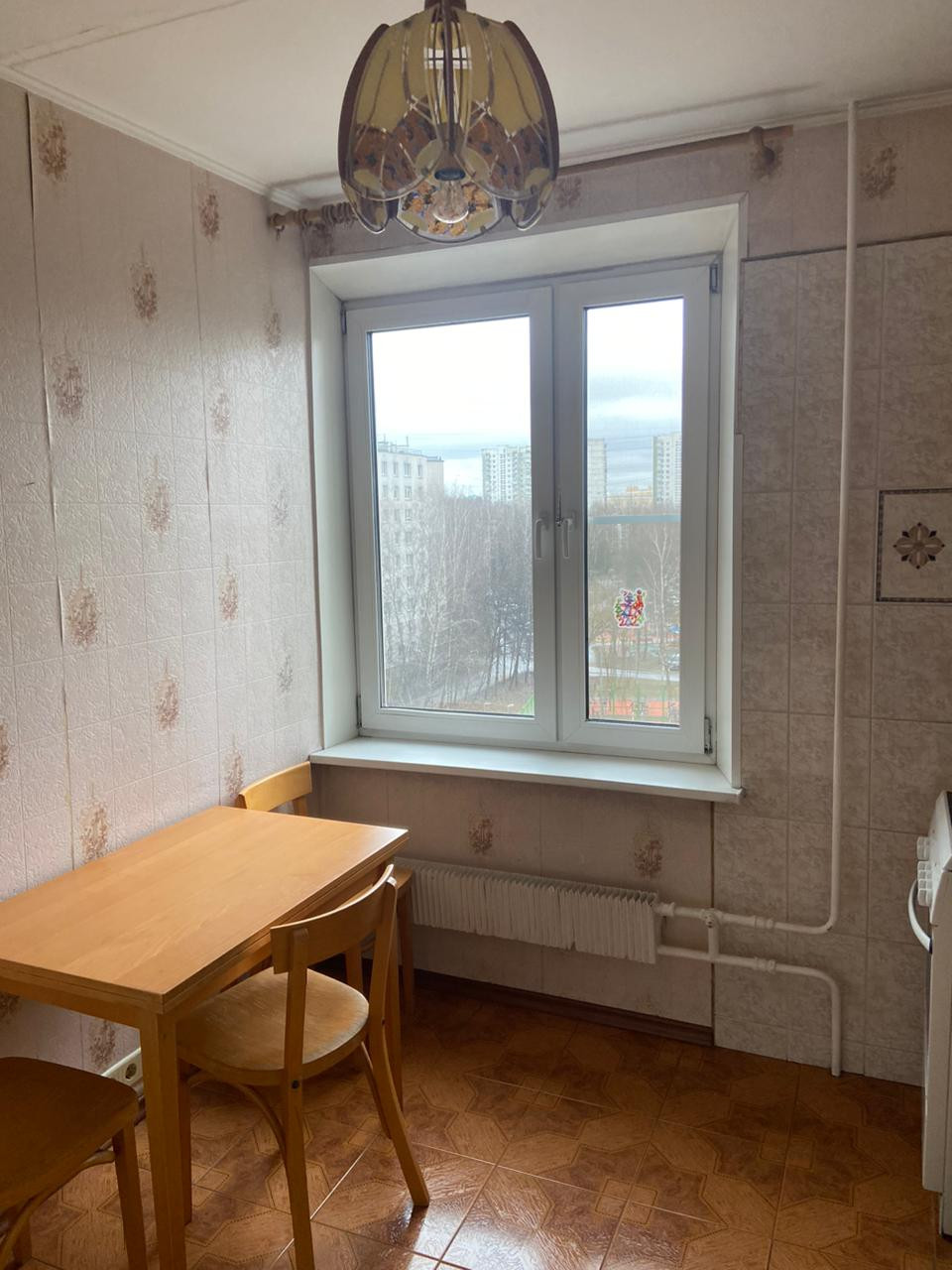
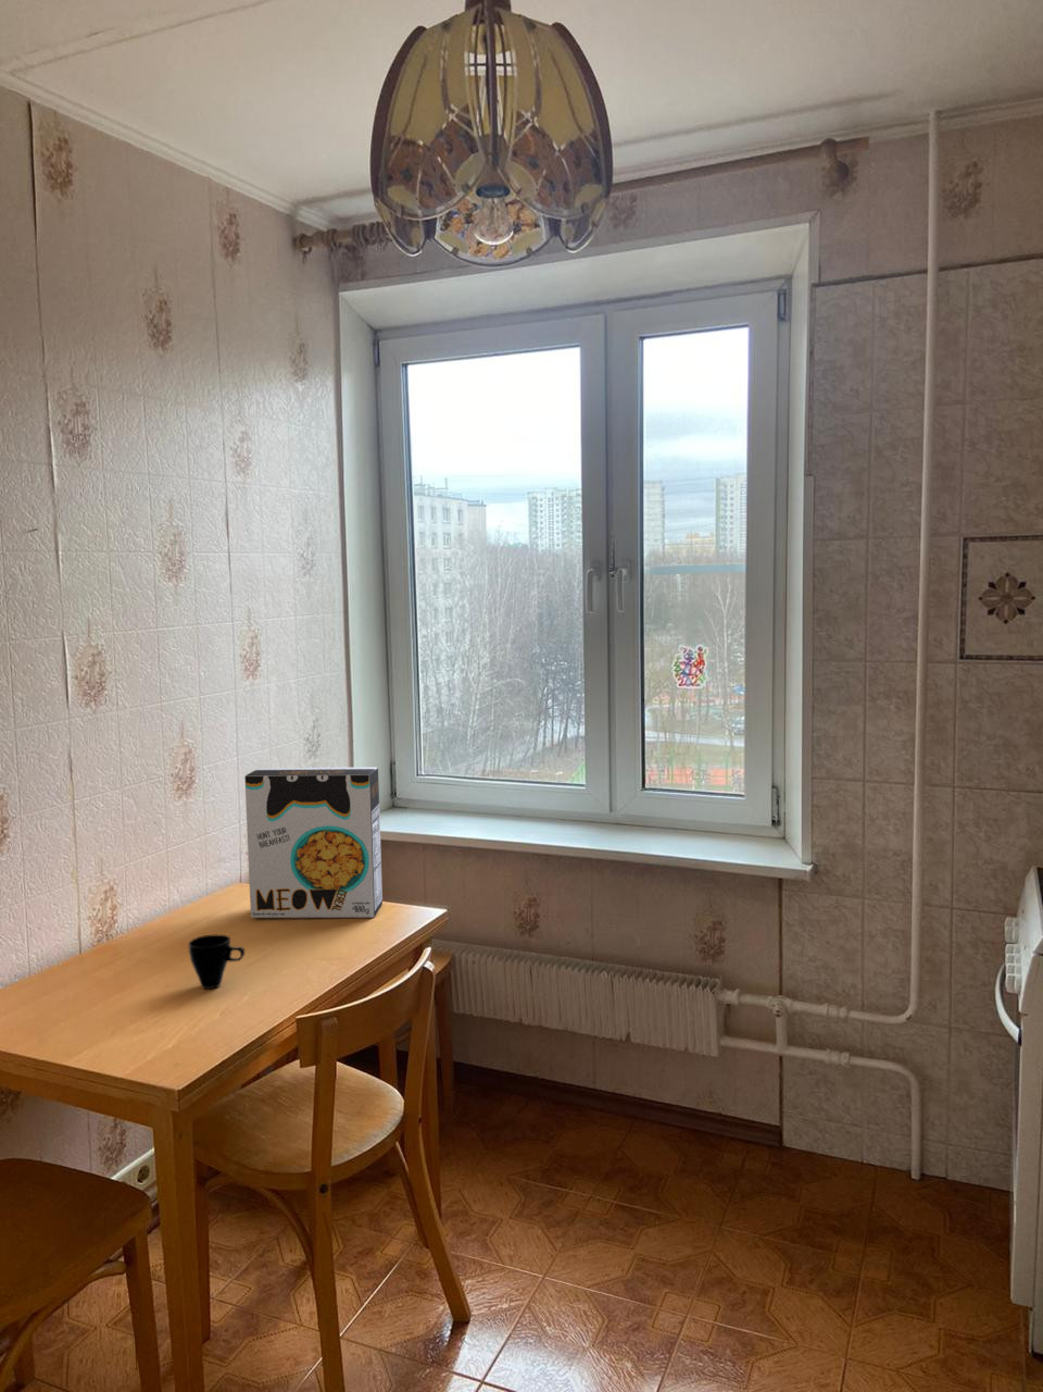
+ cup [188,933,245,990]
+ cereal box [243,766,383,919]
